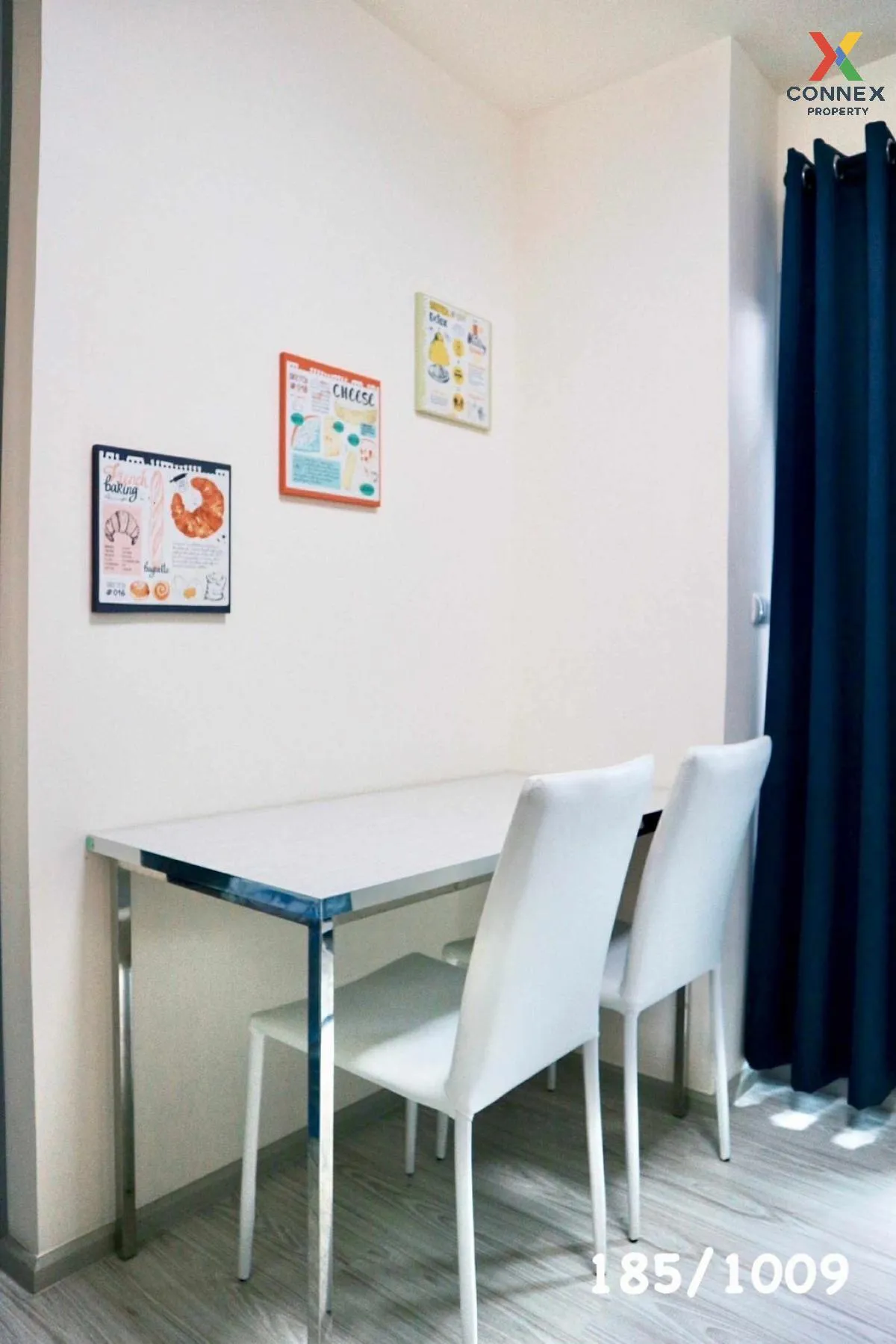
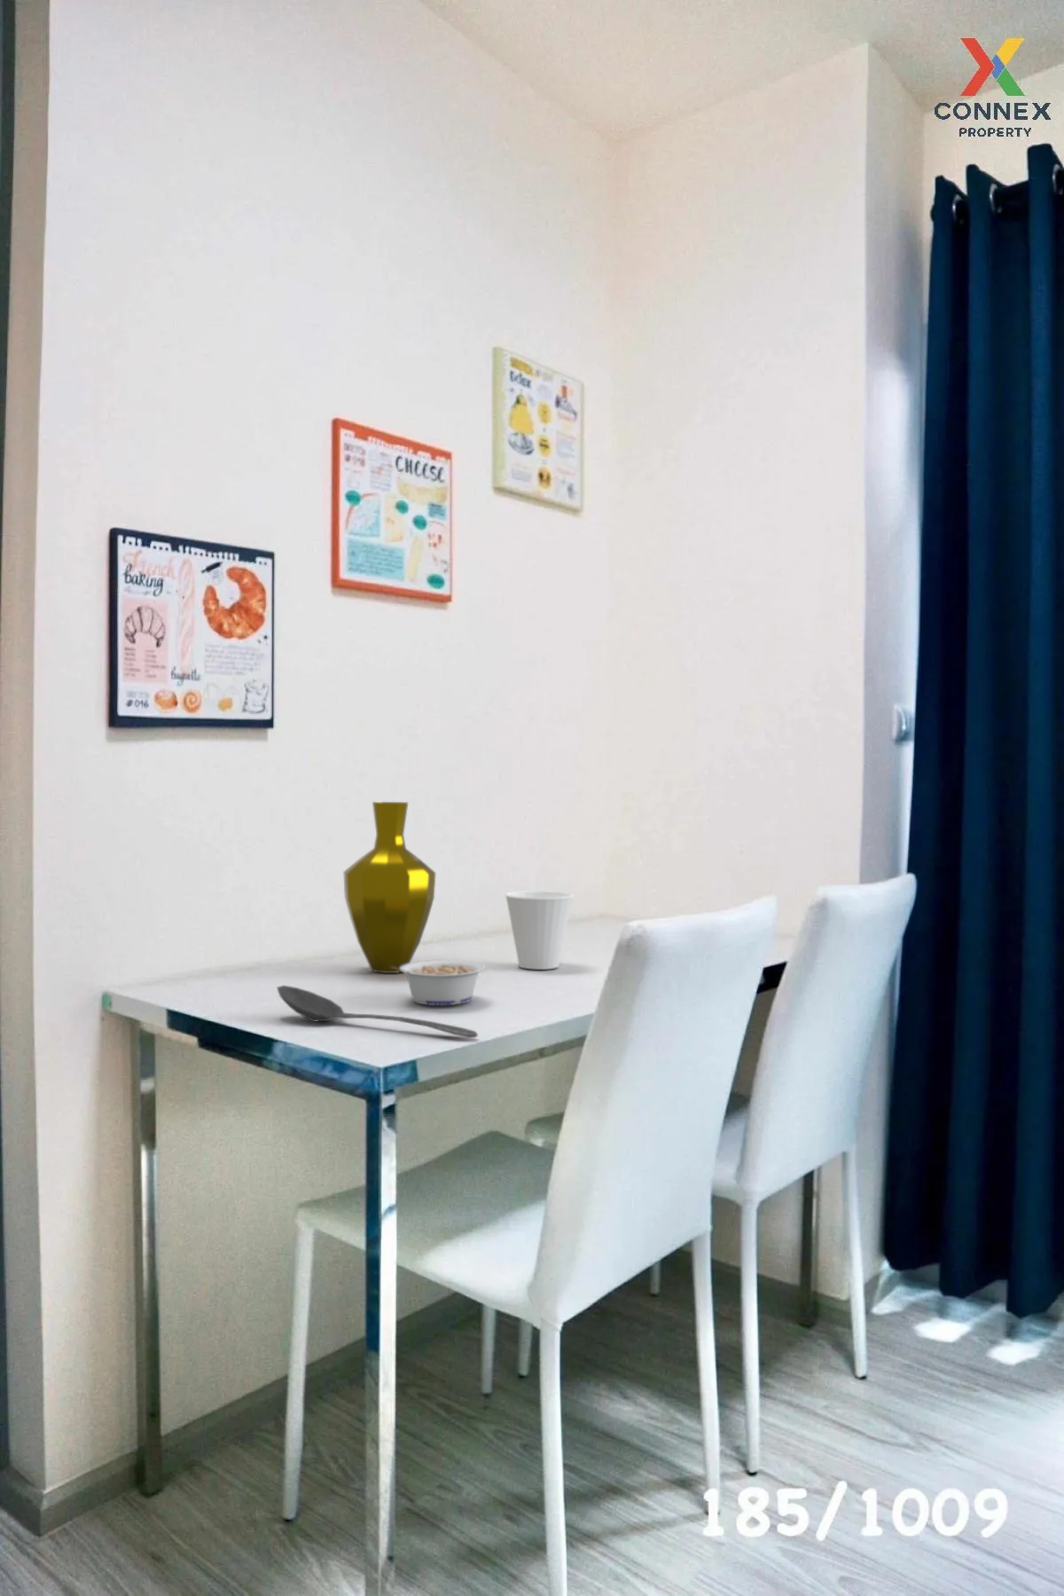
+ stirrer [276,984,479,1039]
+ cup [505,889,575,970]
+ legume [393,960,486,1006]
+ vase [342,802,436,974]
